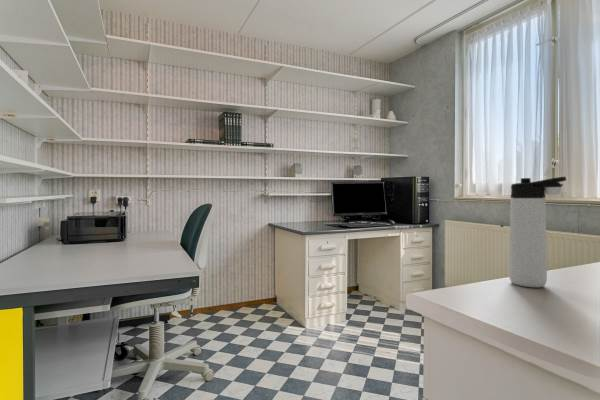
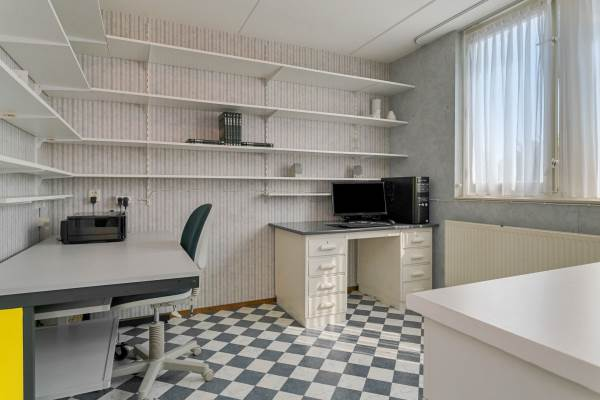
- thermos bottle [508,176,567,288]
